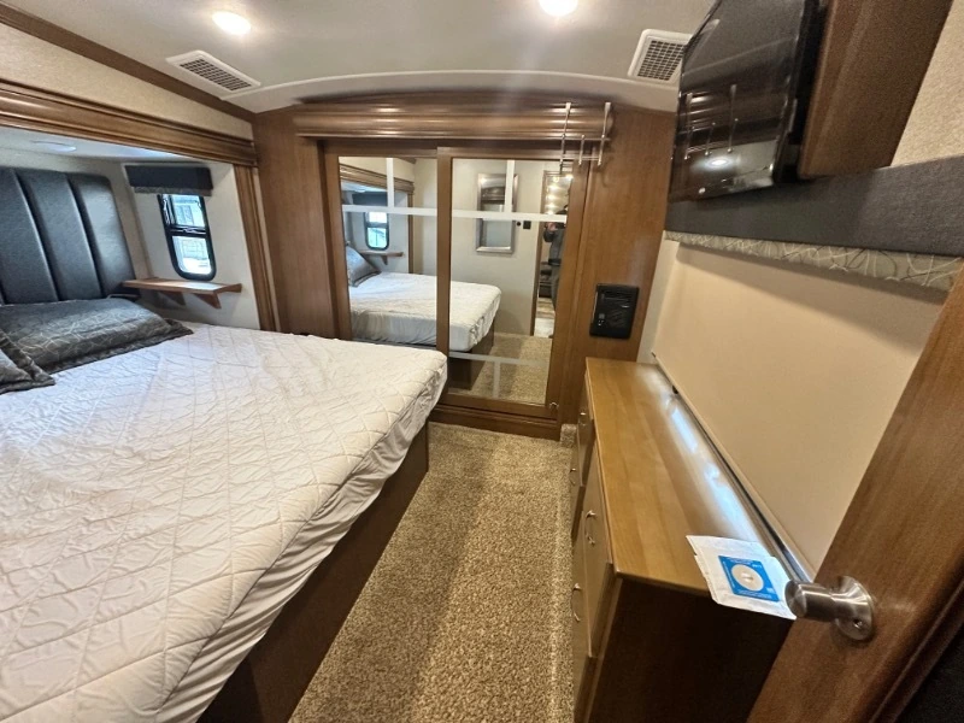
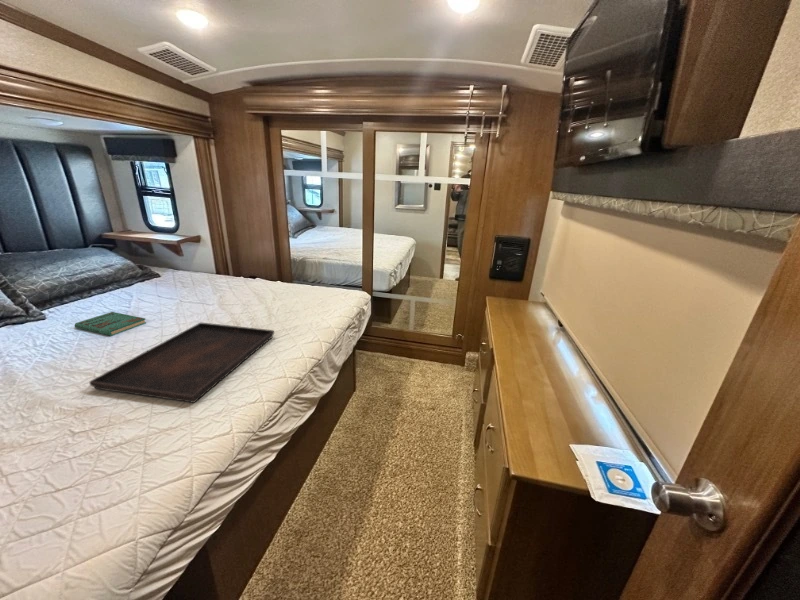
+ serving tray [88,322,275,404]
+ book [74,311,147,337]
